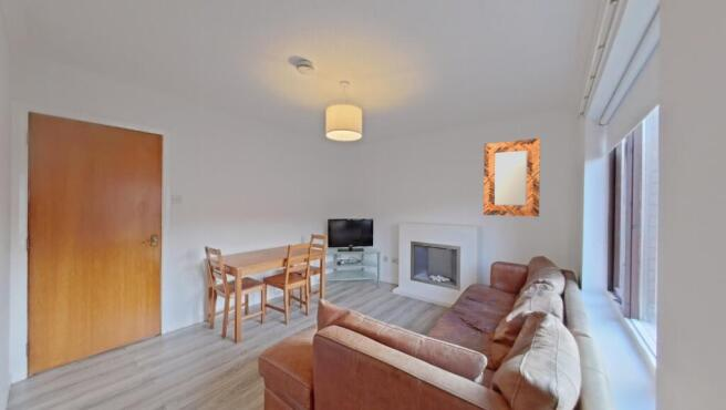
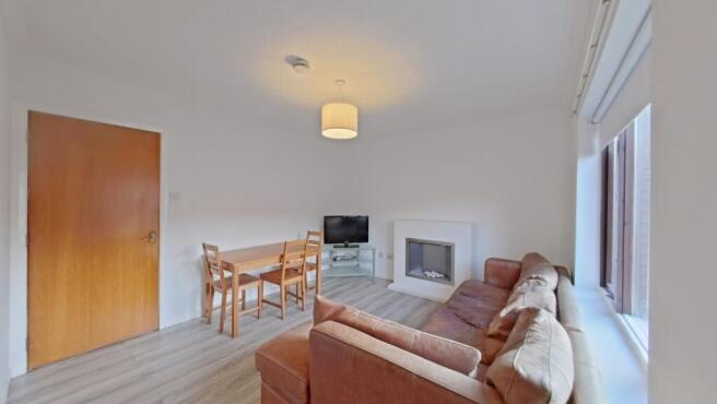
- home mirror [483,137,541,217]
